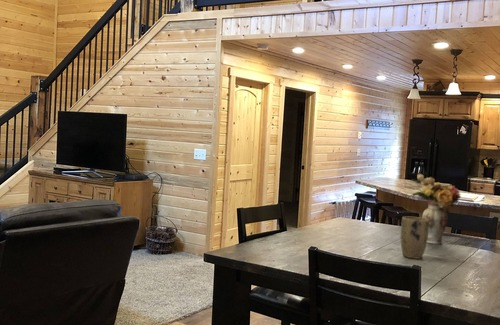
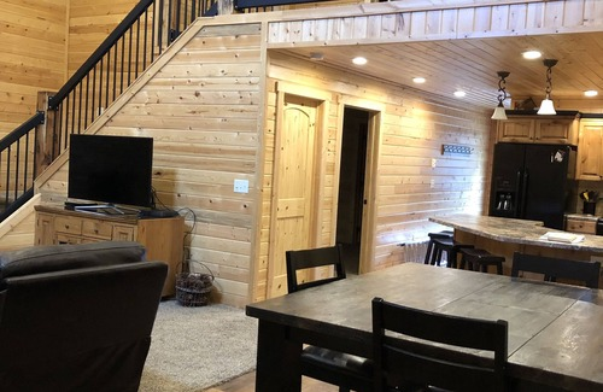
- plant pot [400,216,429,260]
- flower arrangement [410,173,462,245]
